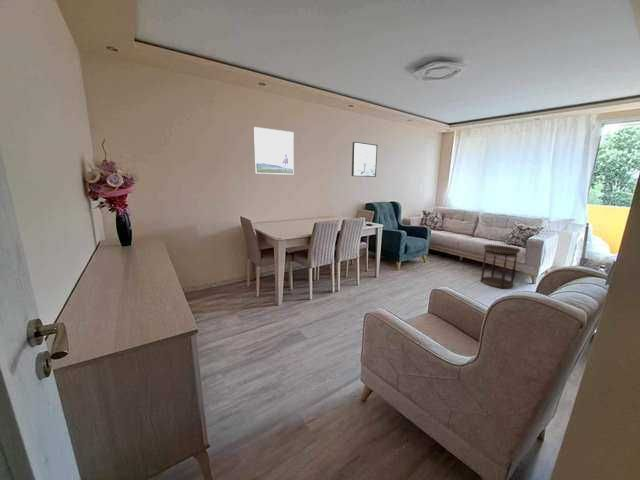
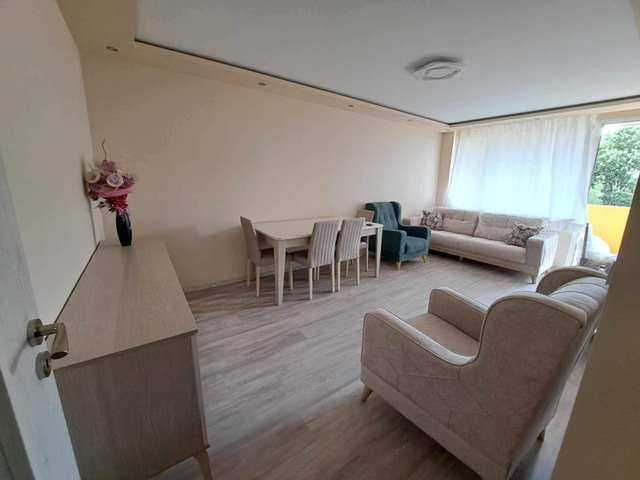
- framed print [252,126,295,176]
- wall art [351,141,378,178]
- side table [479,243,522,290]
